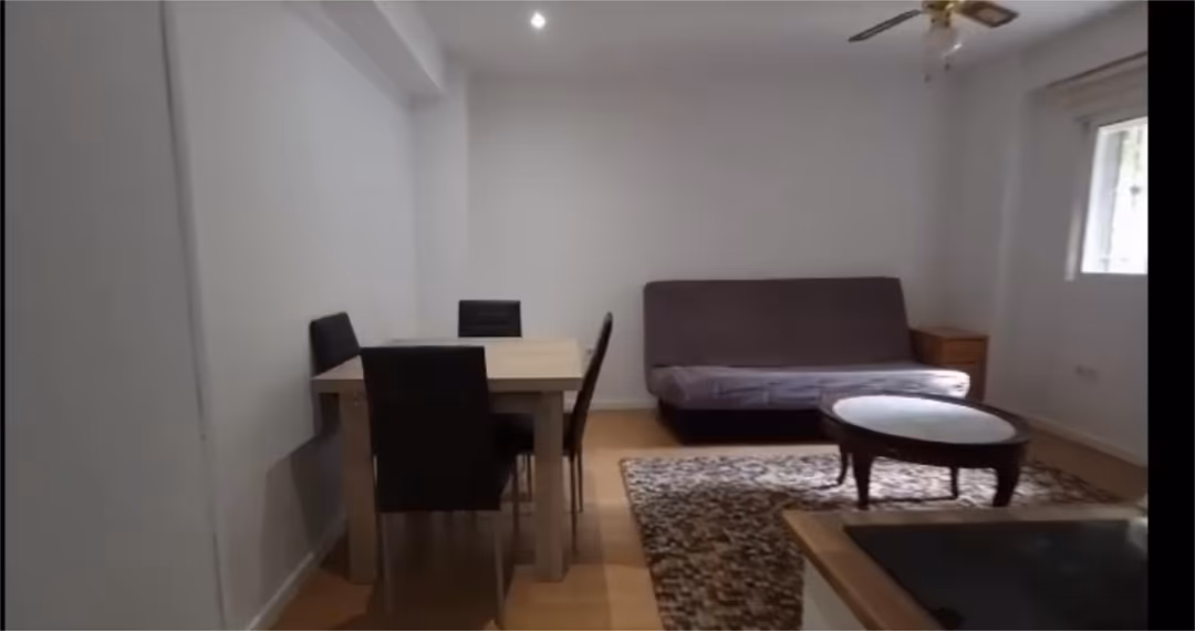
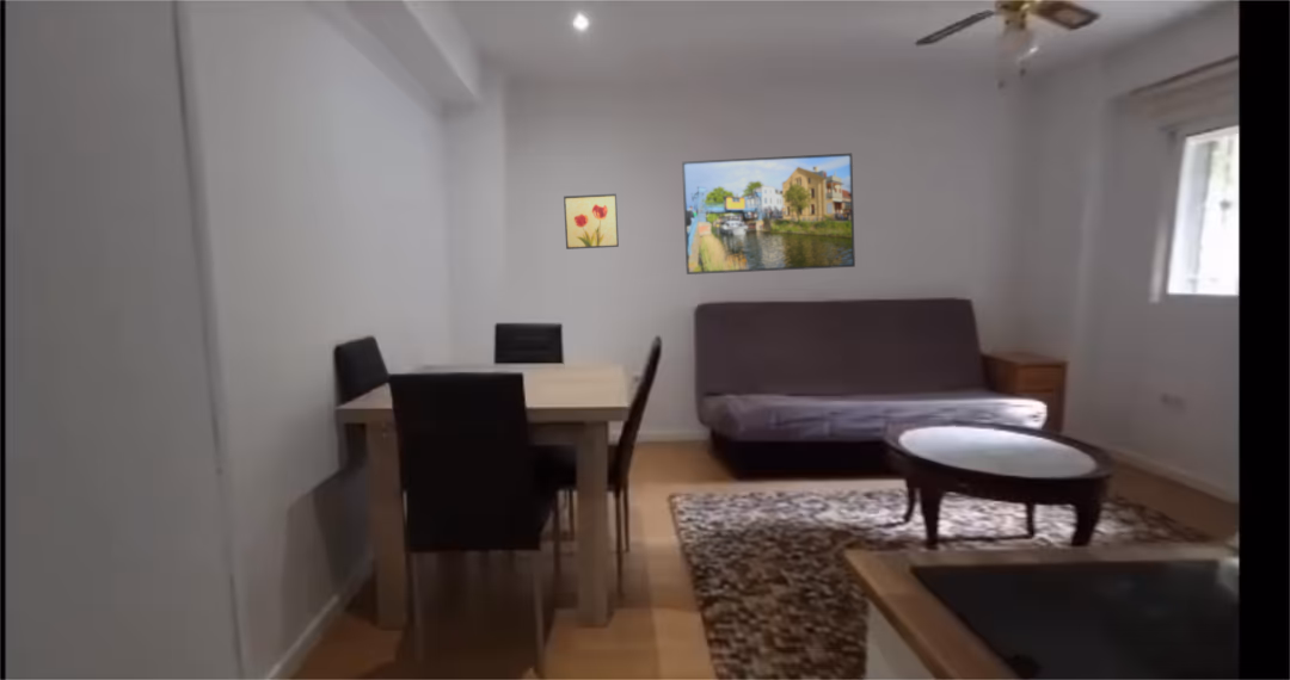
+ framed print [681,153,856,276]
+ wall art [563,192,620,251]
